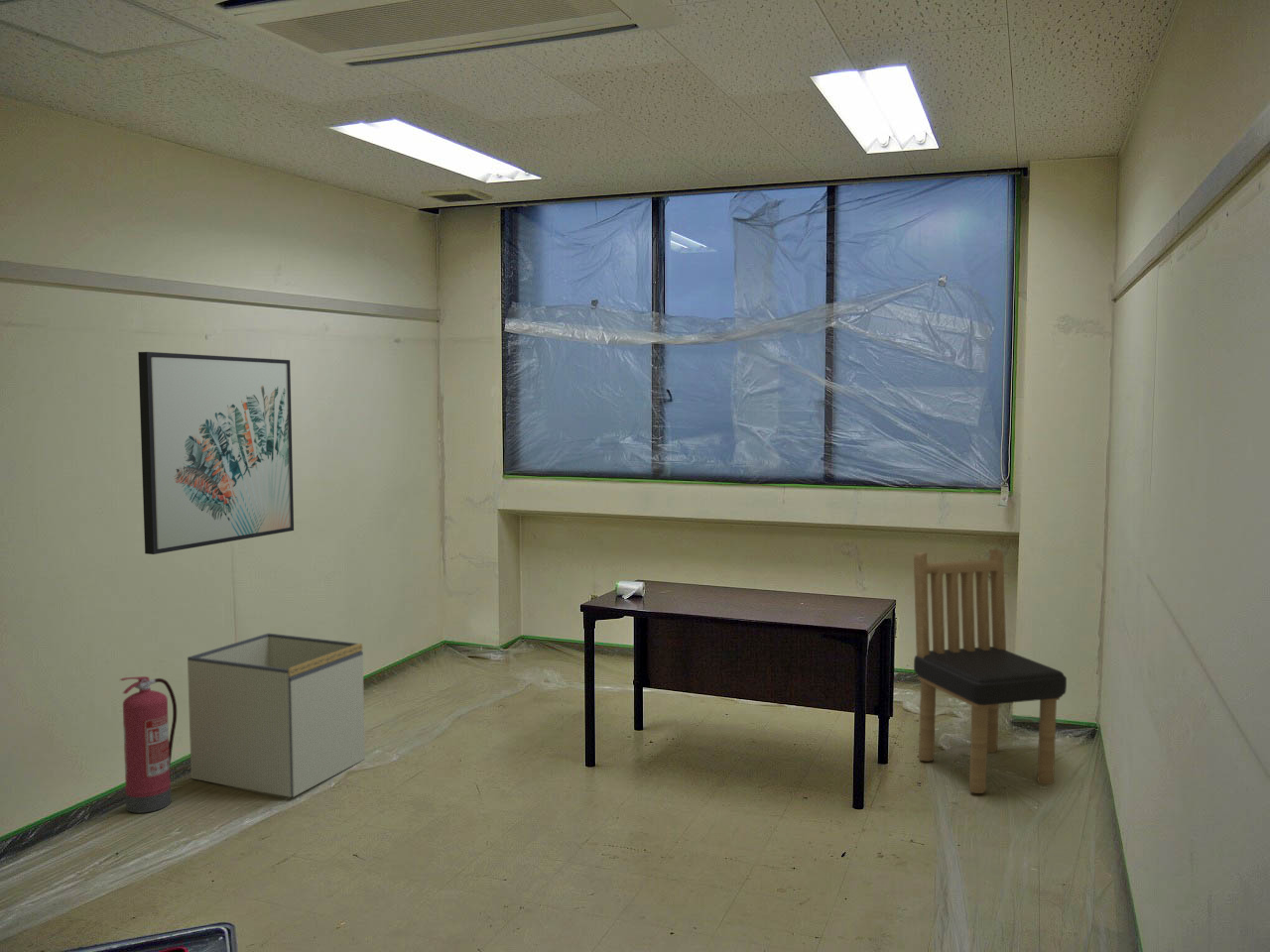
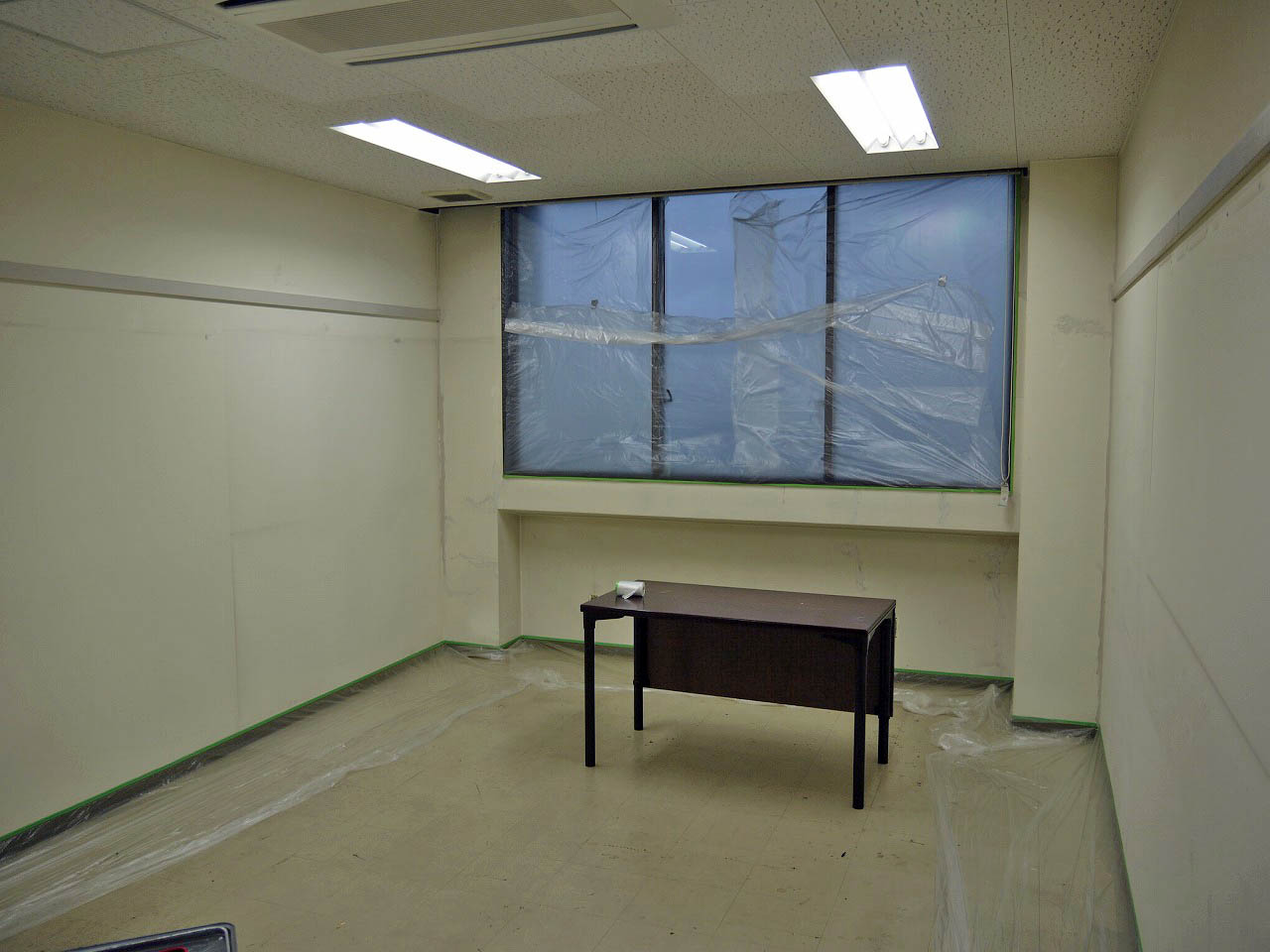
- dining chair [913,548,1068,794]
- fire extinguisher [119,675,178,814]
- storage bin [187,633,366,798]
- wall art [137,351,295,555]
